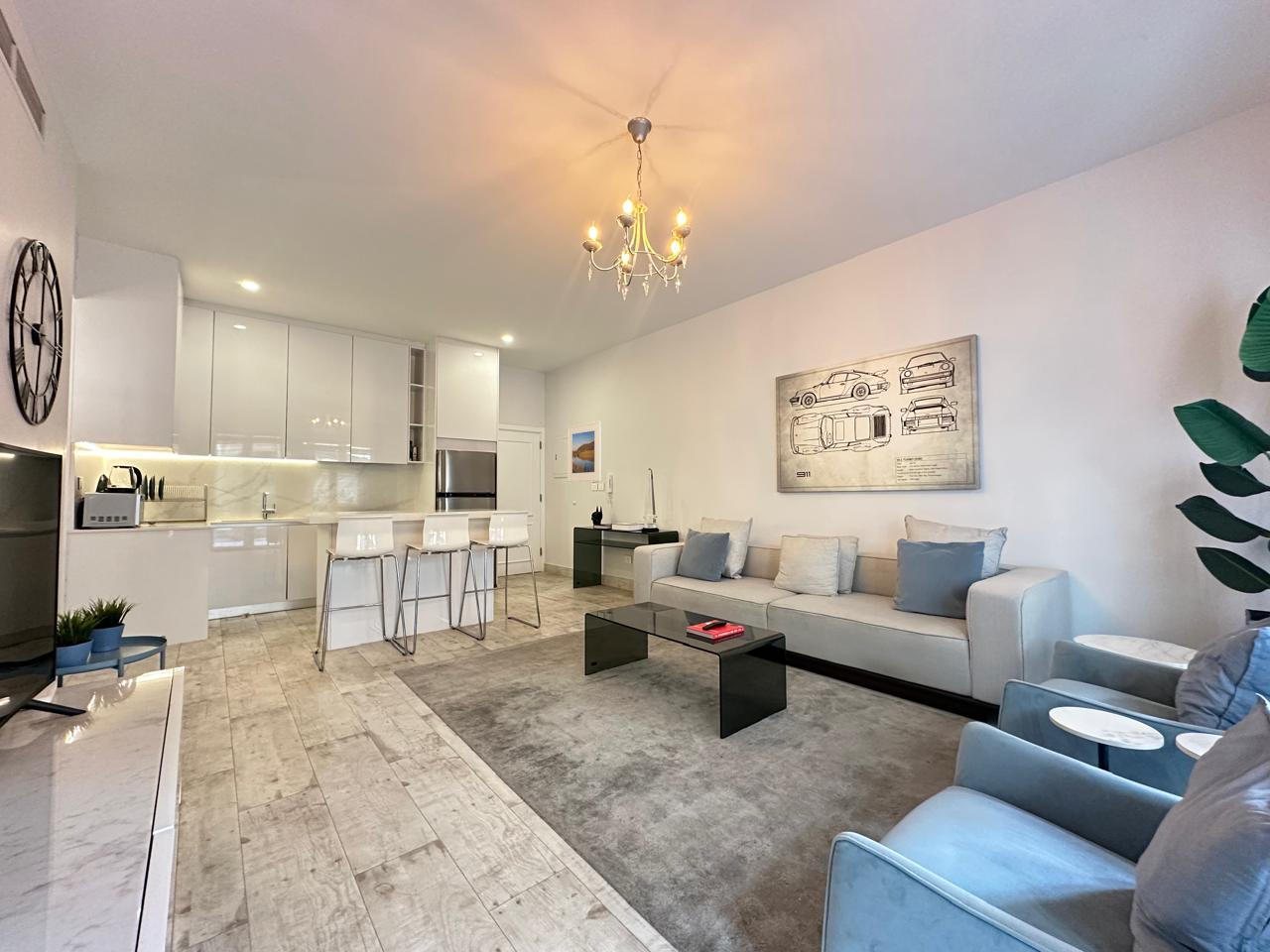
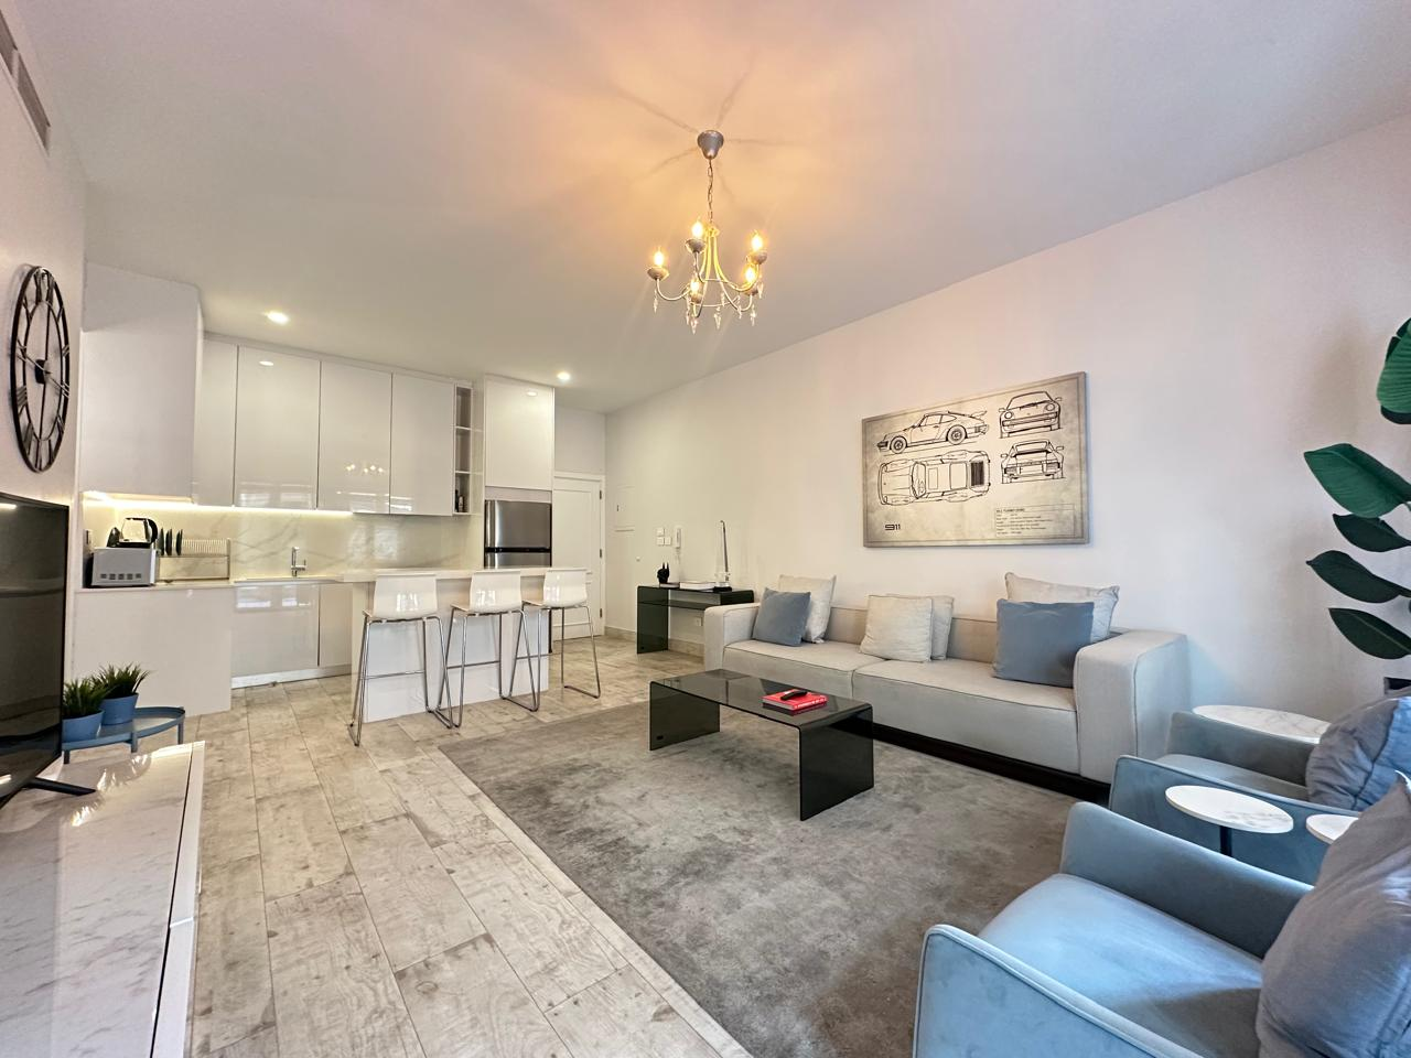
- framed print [567,420,602,483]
